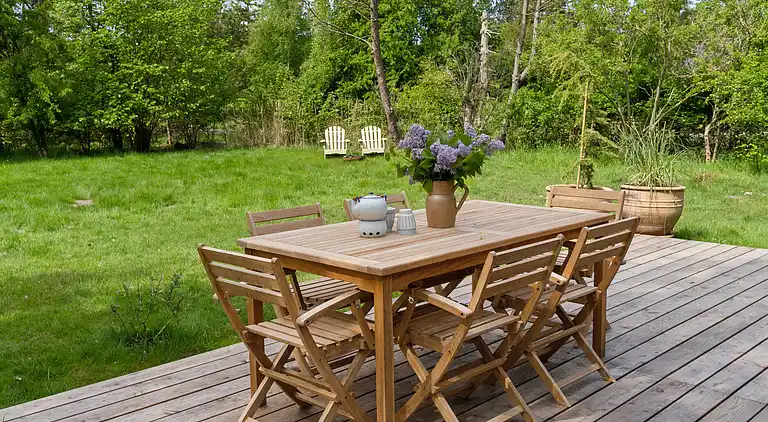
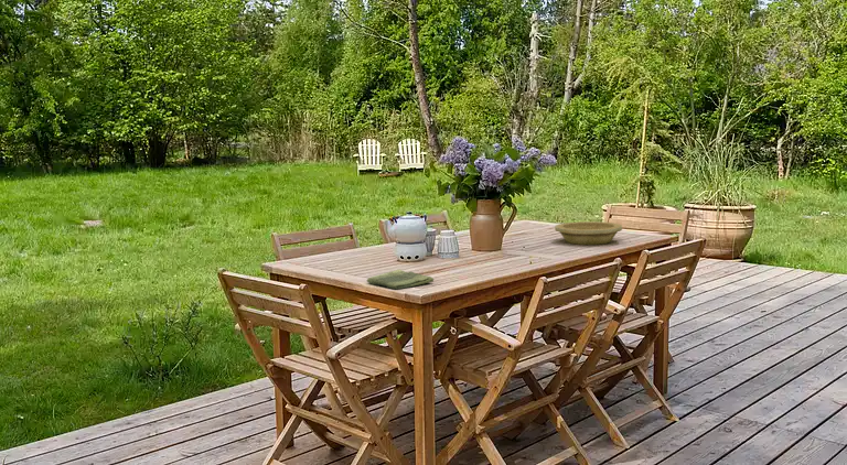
+ bowl [554,220,623,246]
+ dish towel [366,268,435,290]
